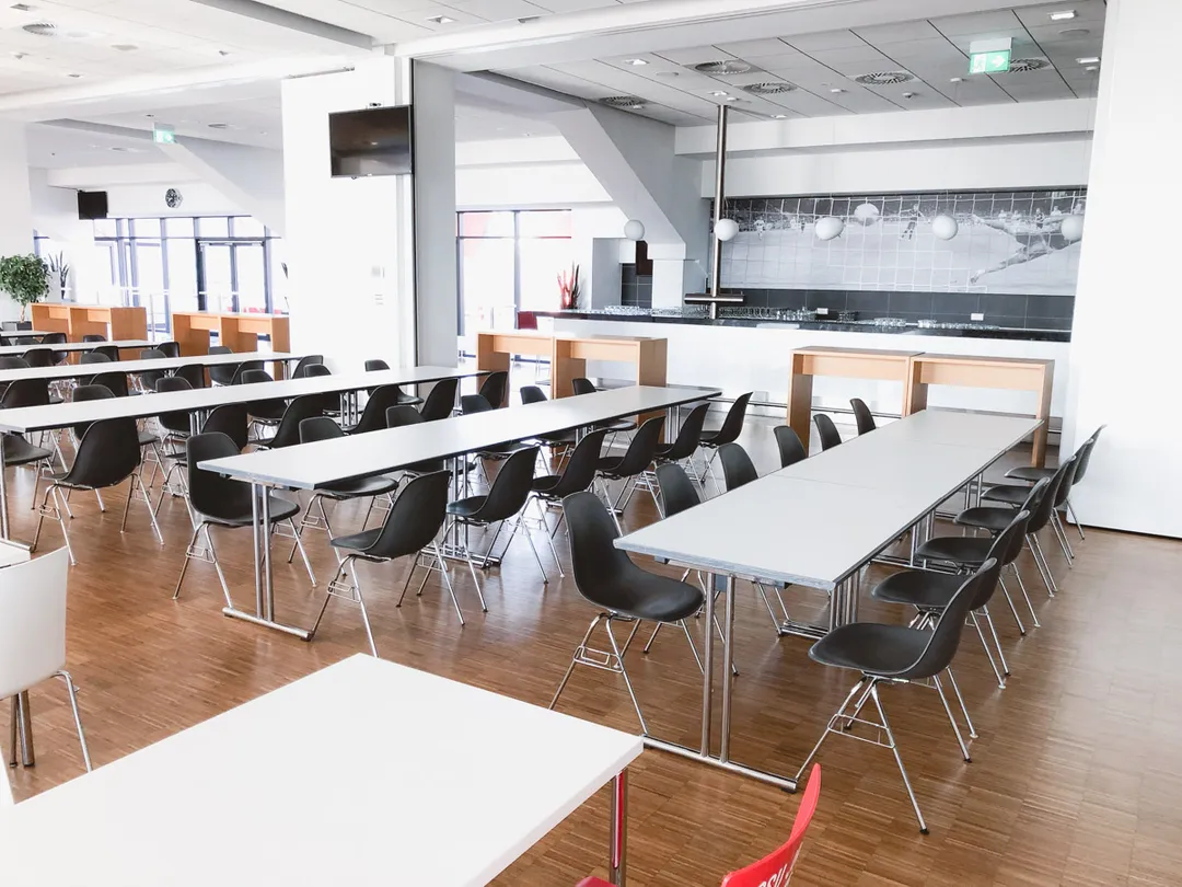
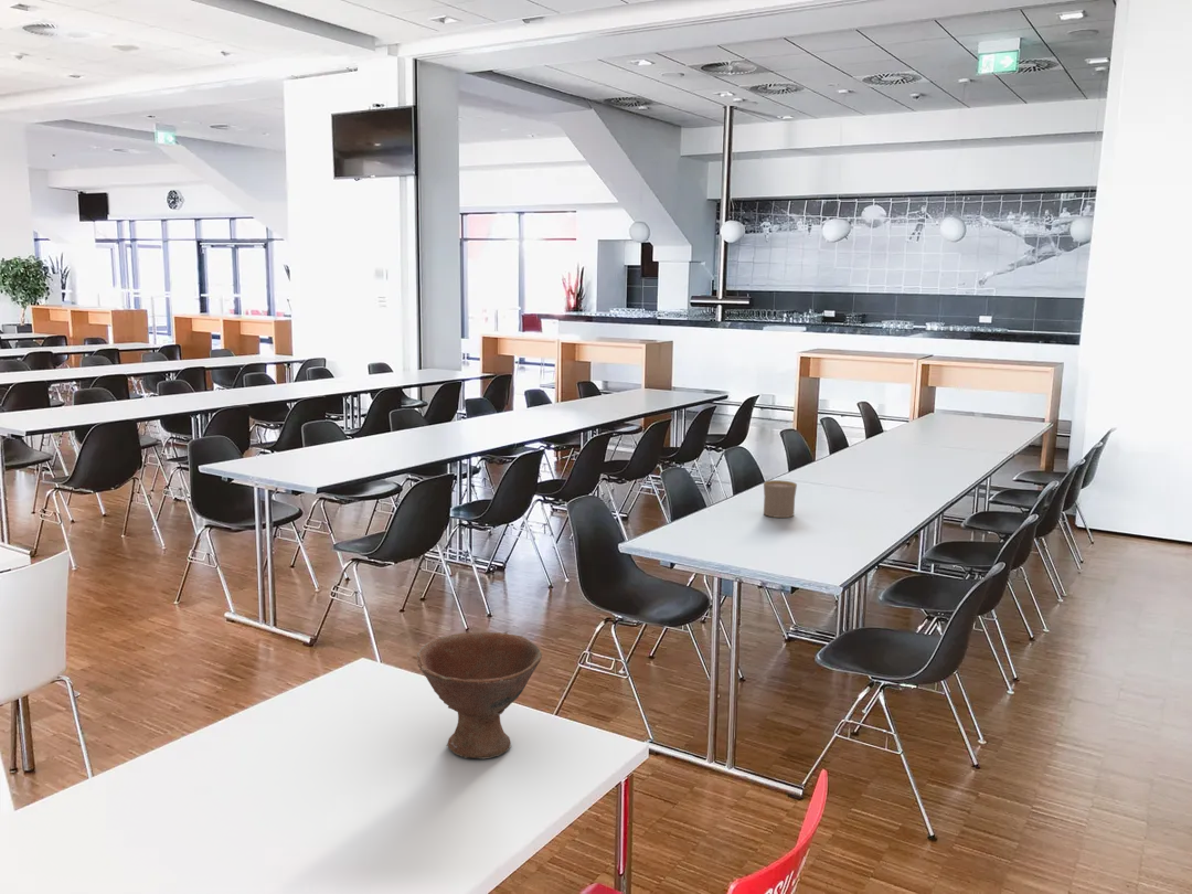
+ bowl [416,631,543,759]
+ cup [763,479,798,519]
